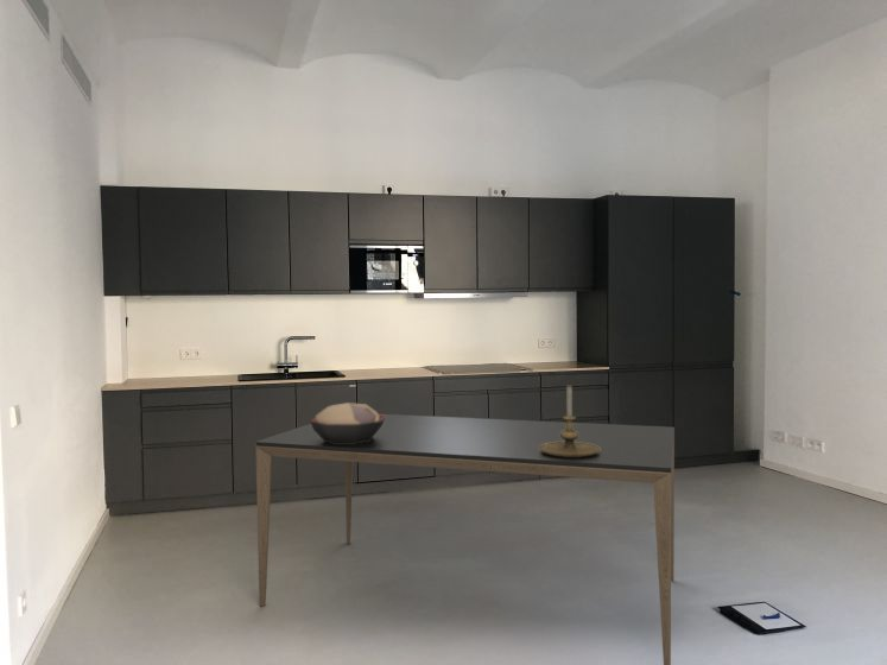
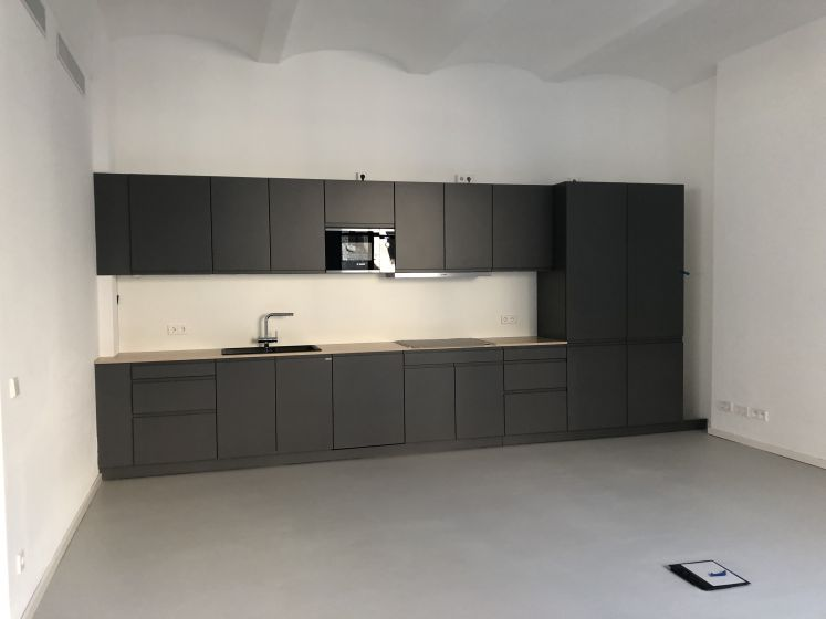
- decorative bowl [309,401,385,444]
- candle holder [539,384,600,457]
- dining table [255,413,676,665]
